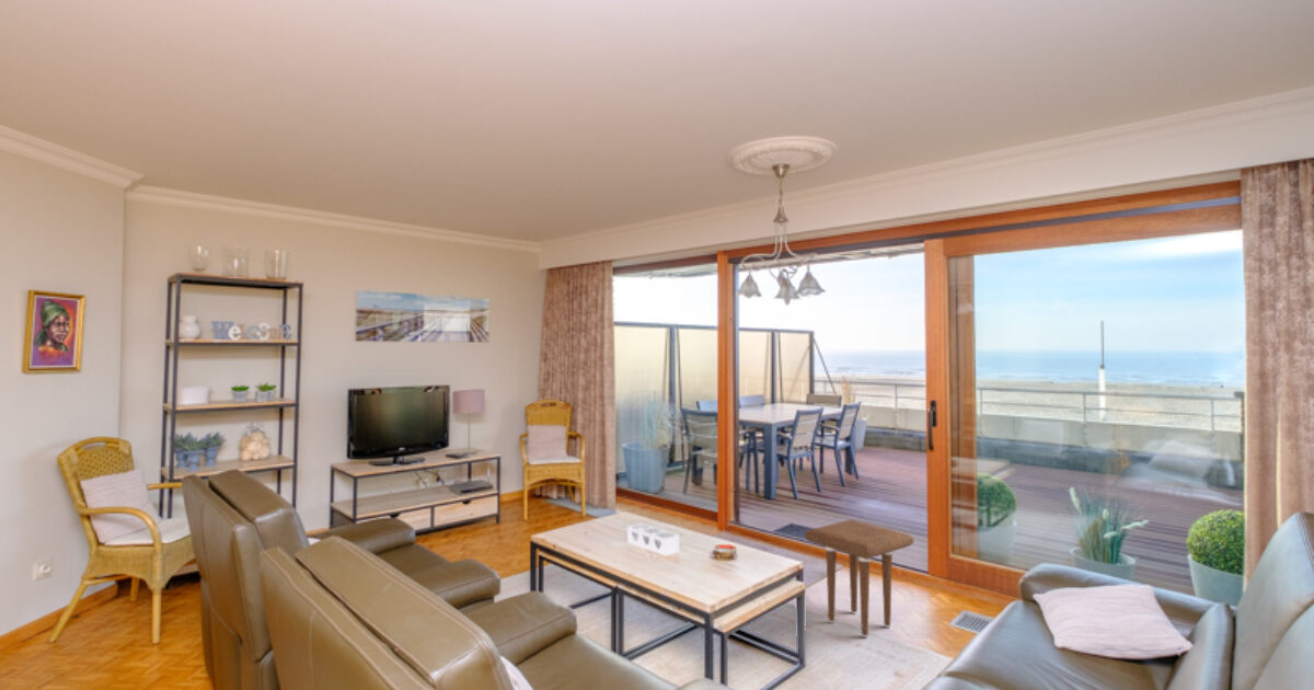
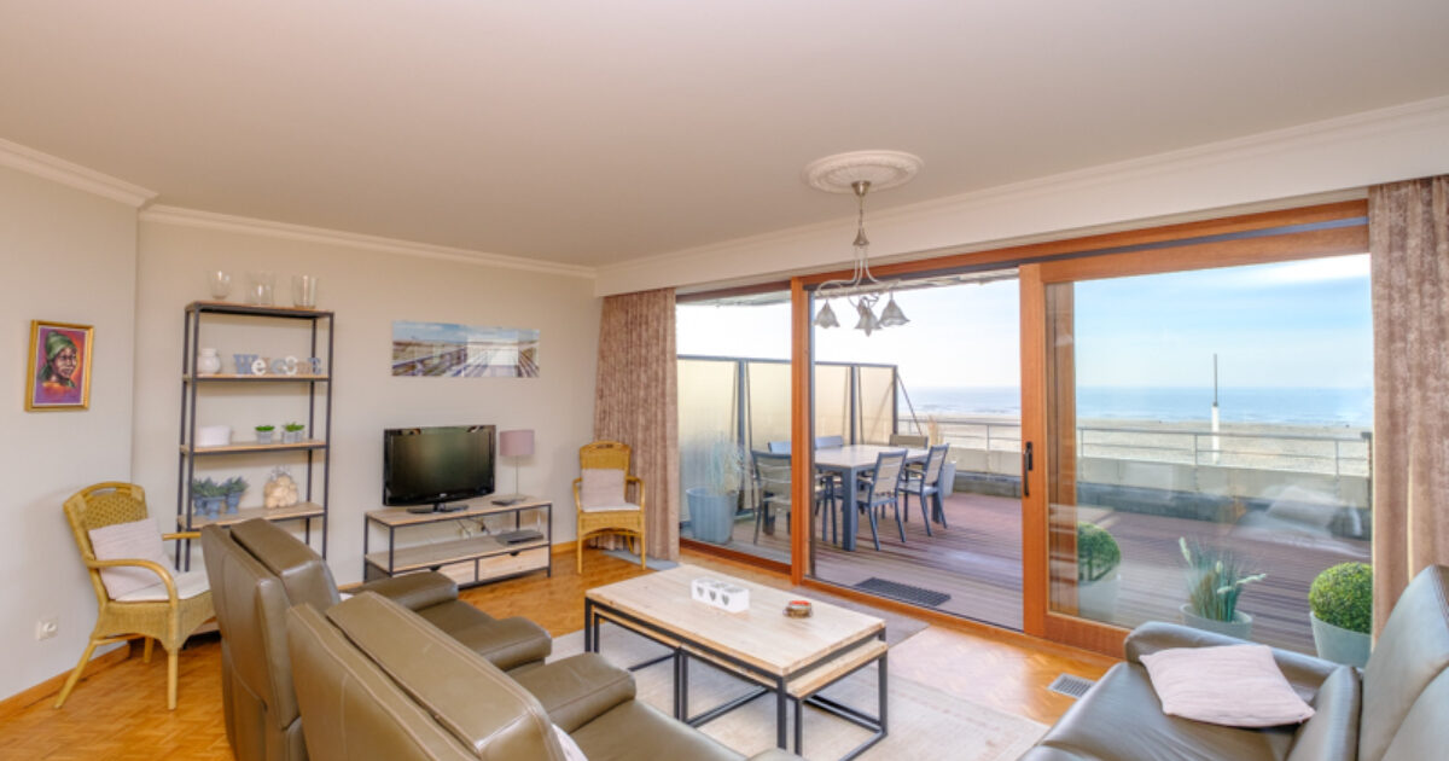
- side table [804,518,915,639]
